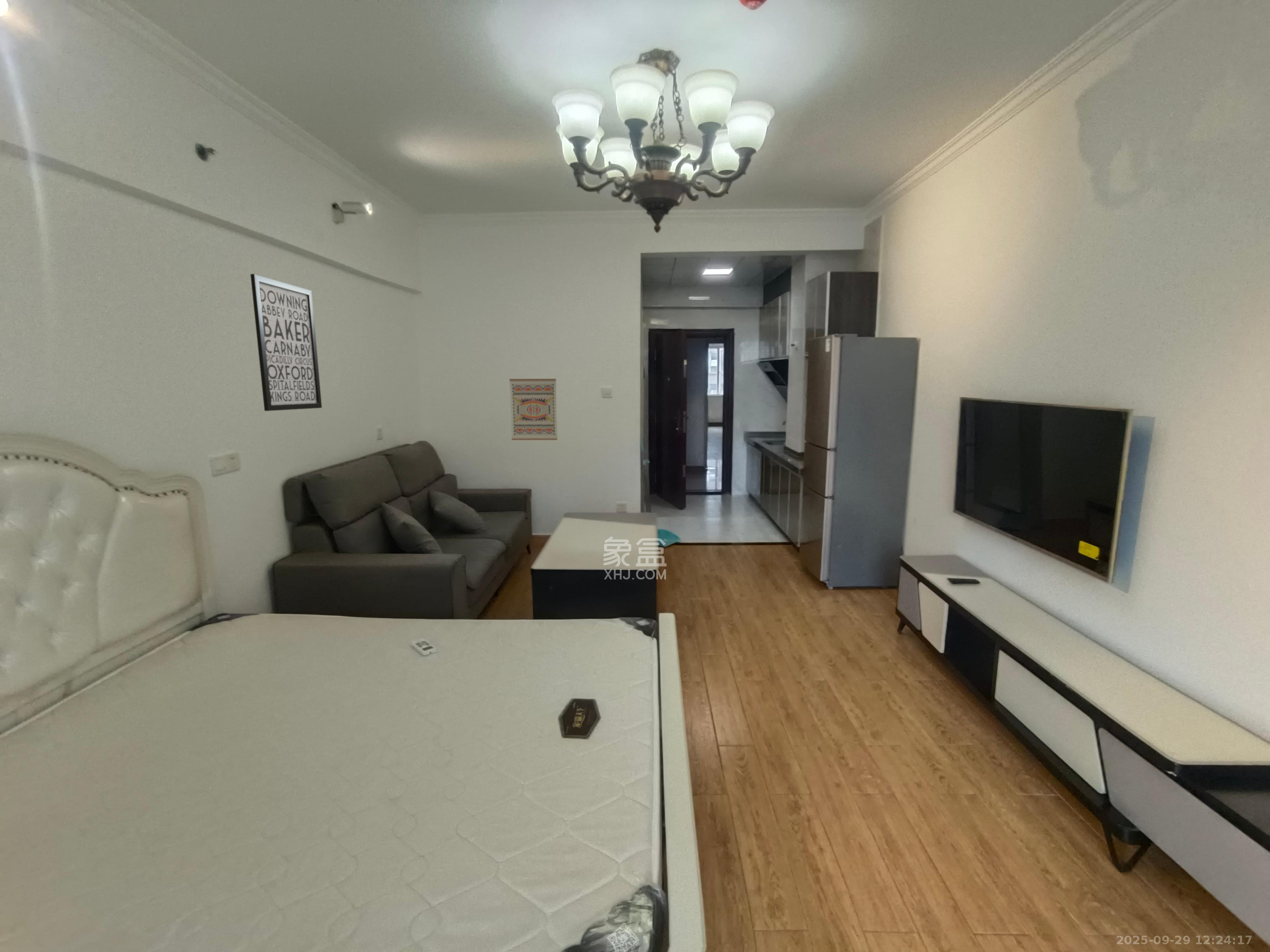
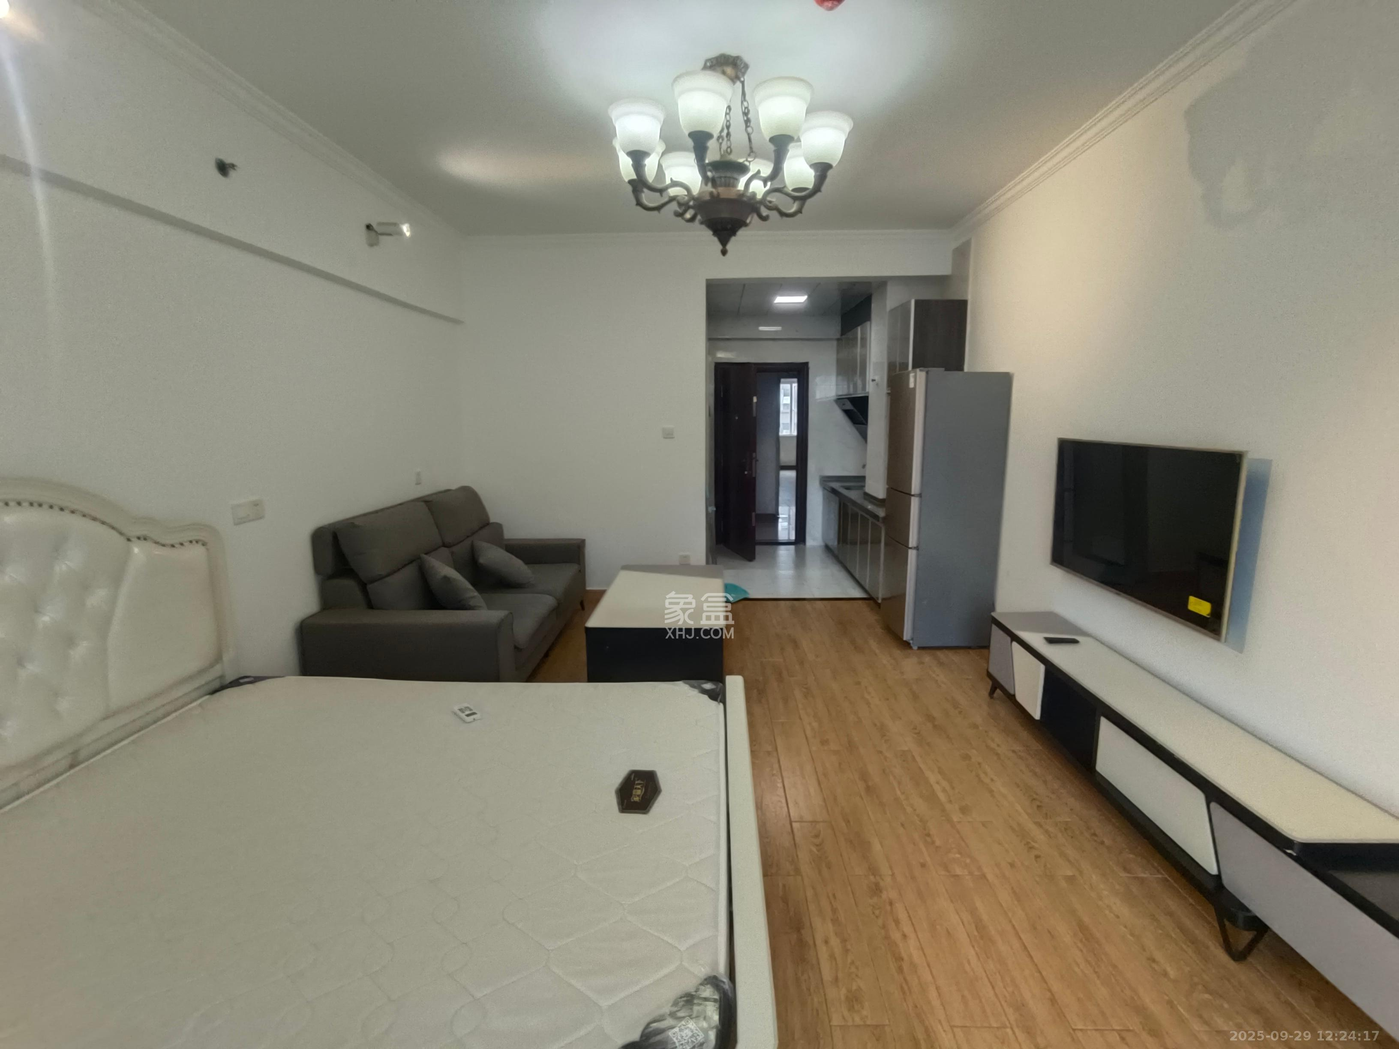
- wall art [509,378,558,441]
- wall art [250,273,322,411]
